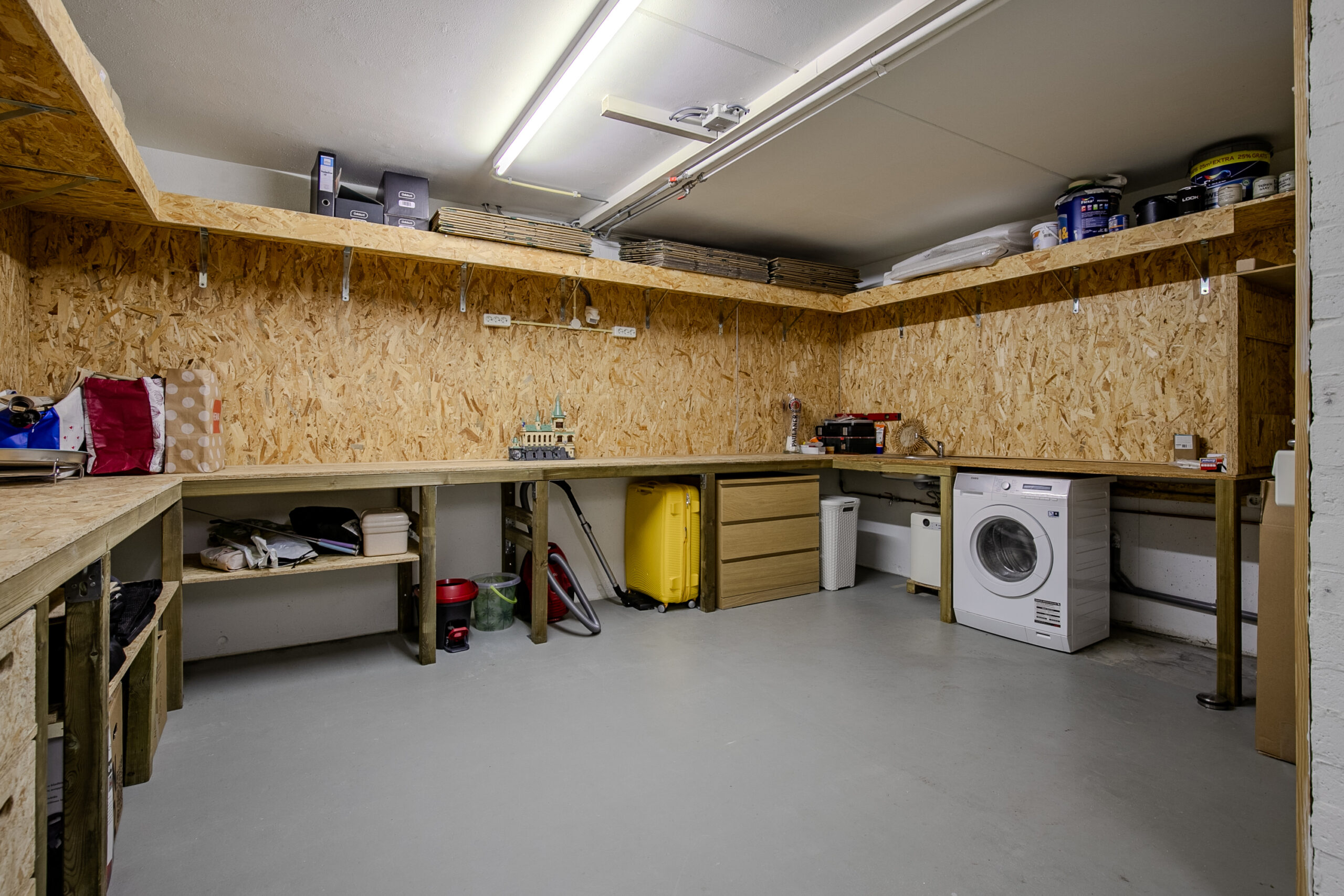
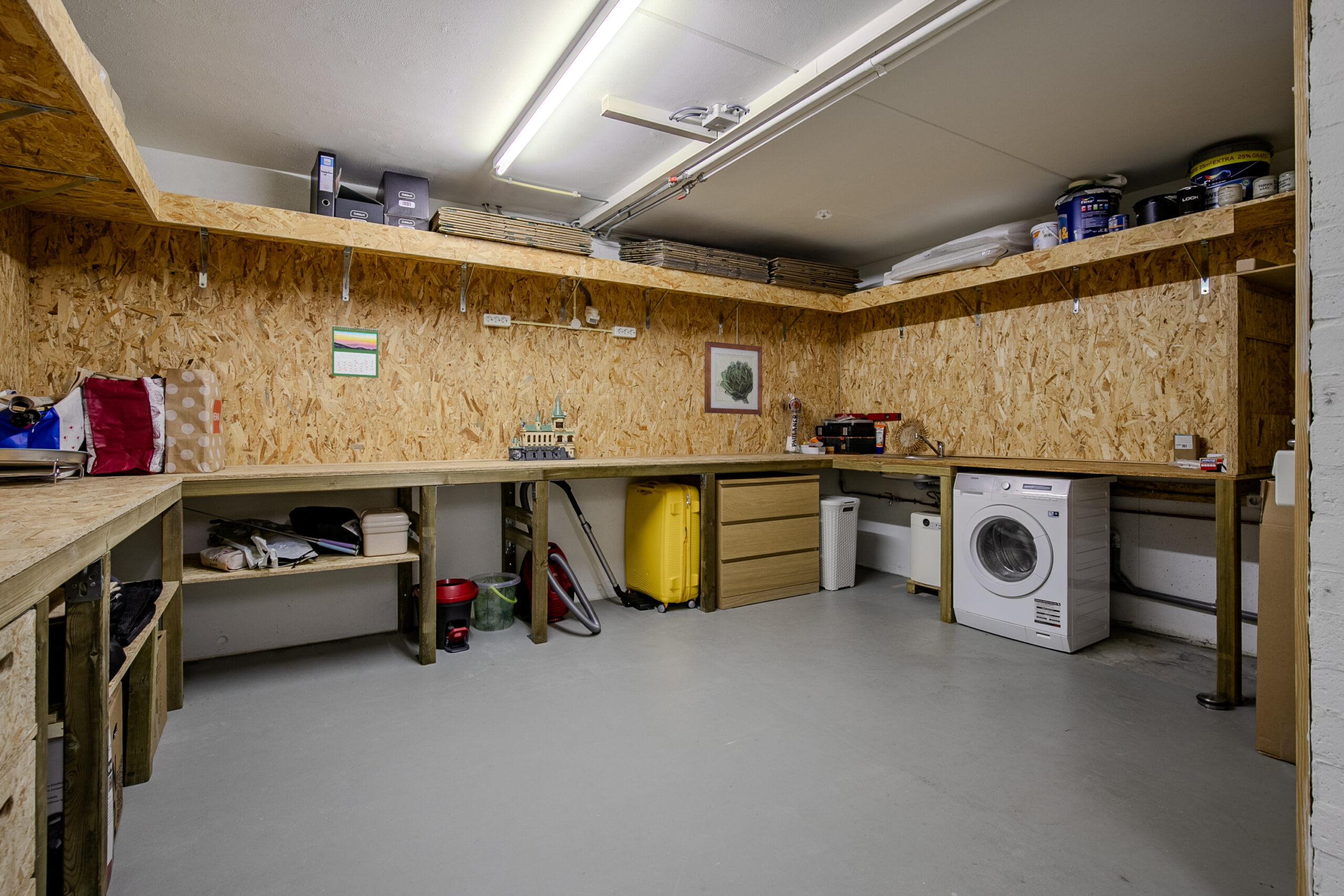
+ smoke detector [815,209,833,220]
+ calendar [331,325,379,378]
+ wall art [704,341,763,415]
